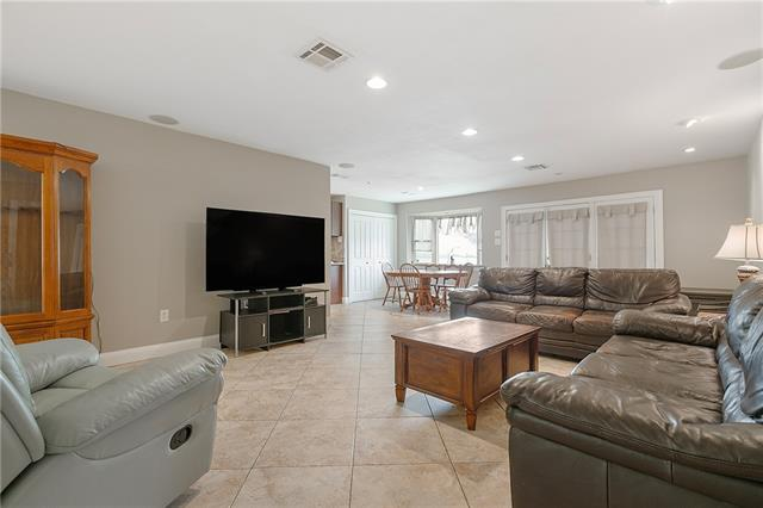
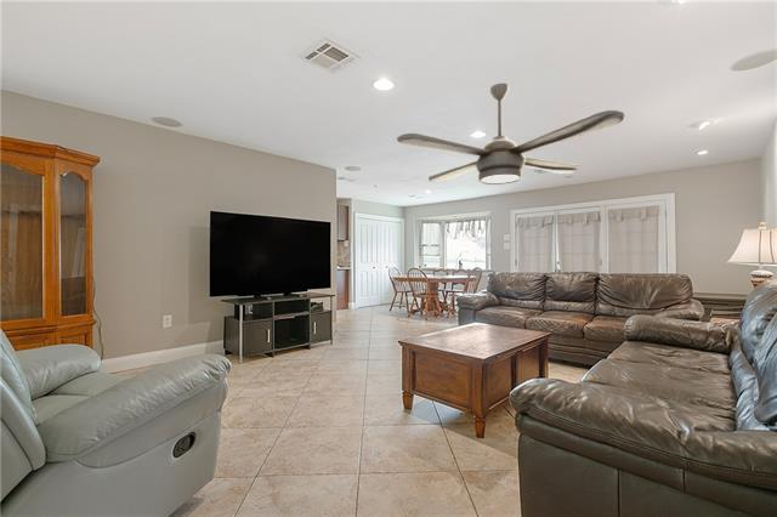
+ ceiling fan [396,83,625,186]
